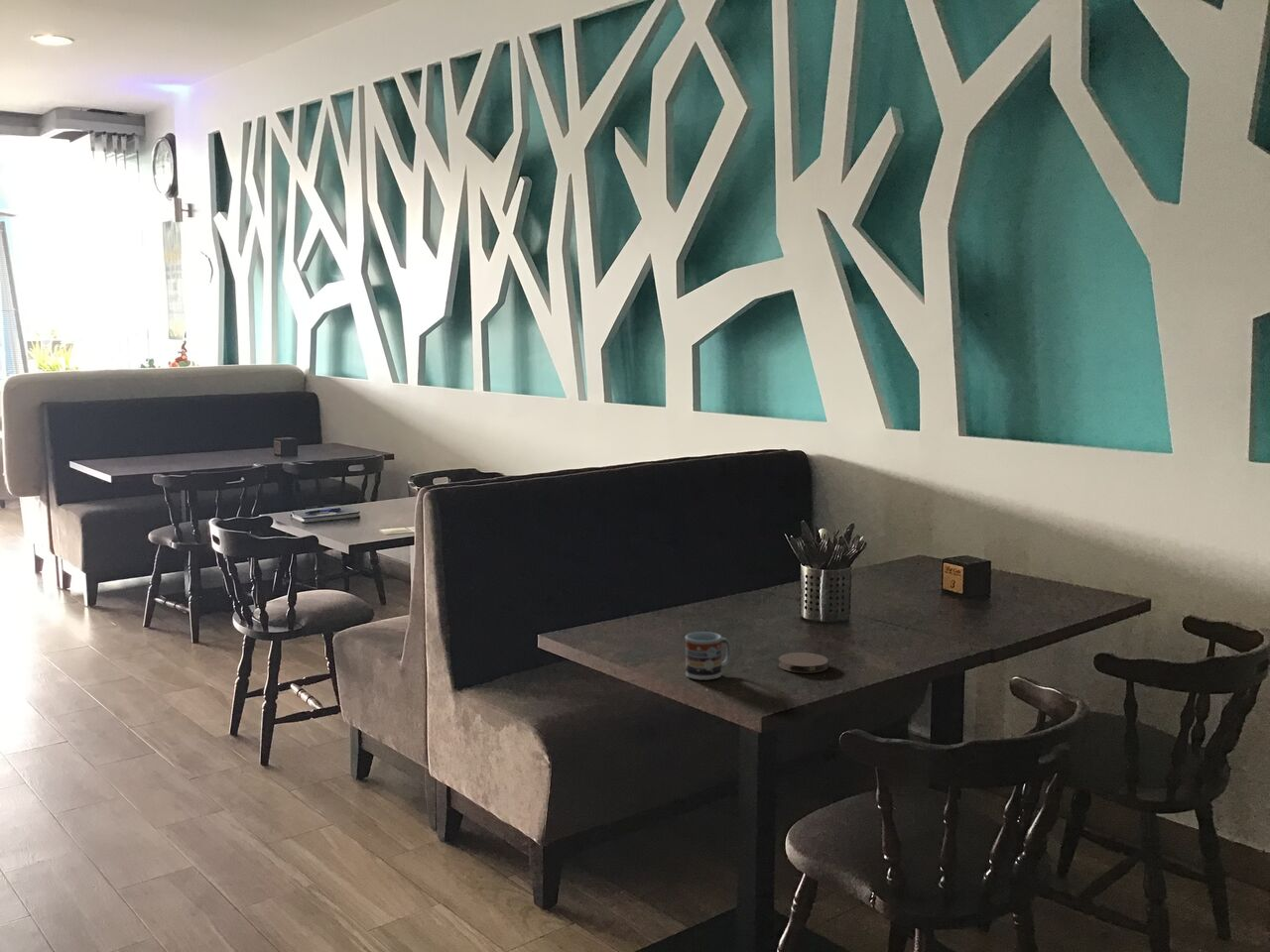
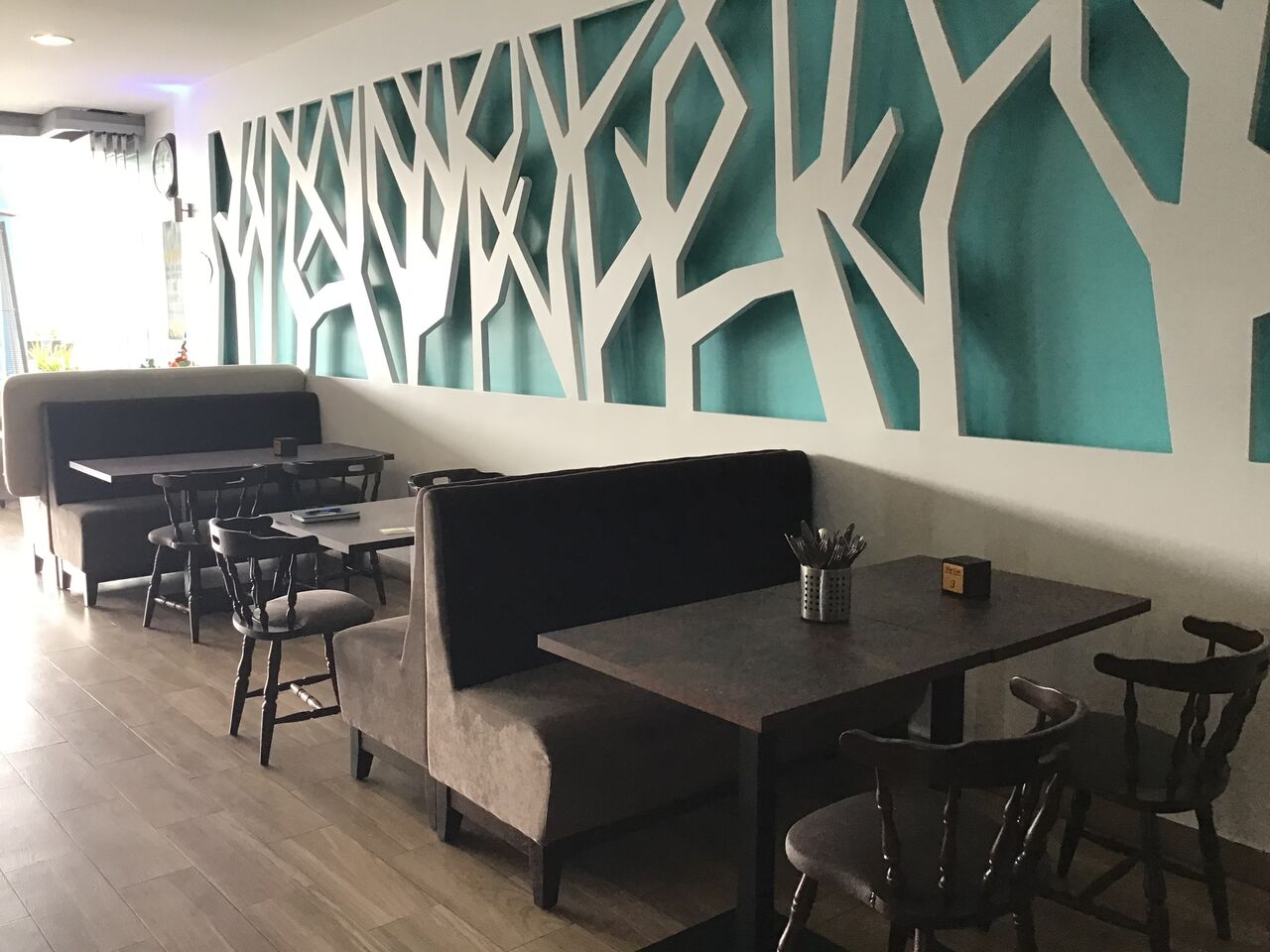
- coaster [778,652,829,674]
- cup [684,631,732,681]
